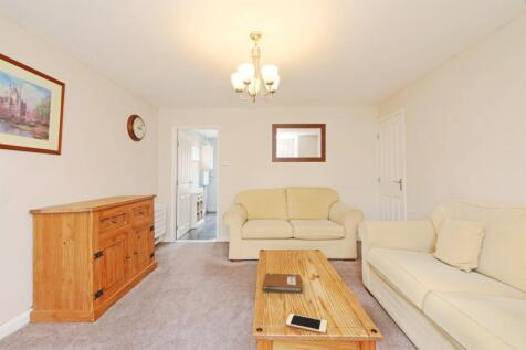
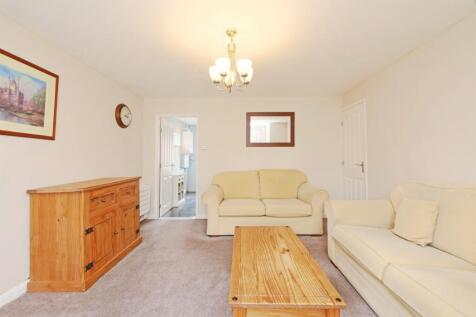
- cell phone [285,312,328,335]
- notebook [262,272,303,294]
